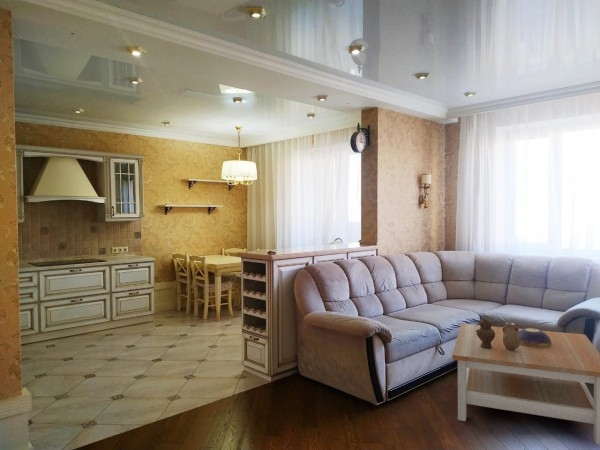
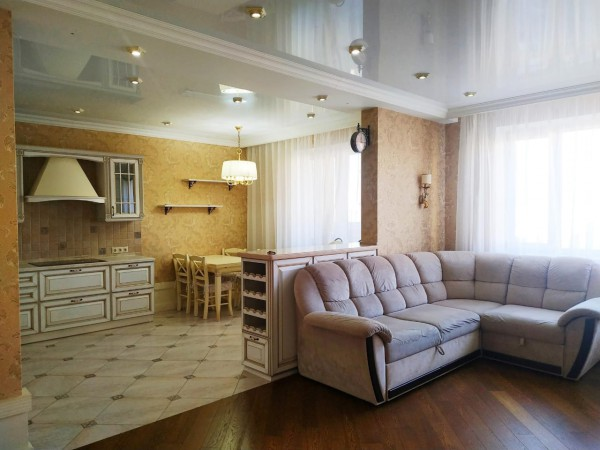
- coffee table [451,323,600,446]
- vase [476,319,520,350]
- decorative bowl [518,327,552,348]
